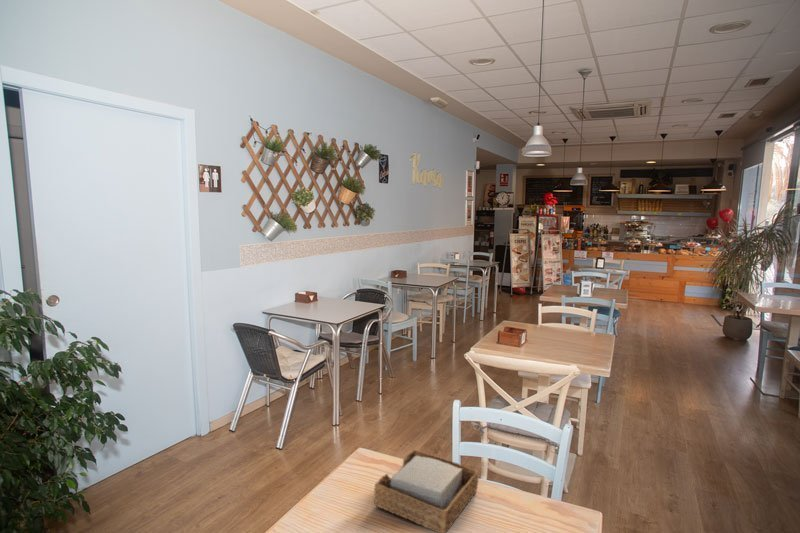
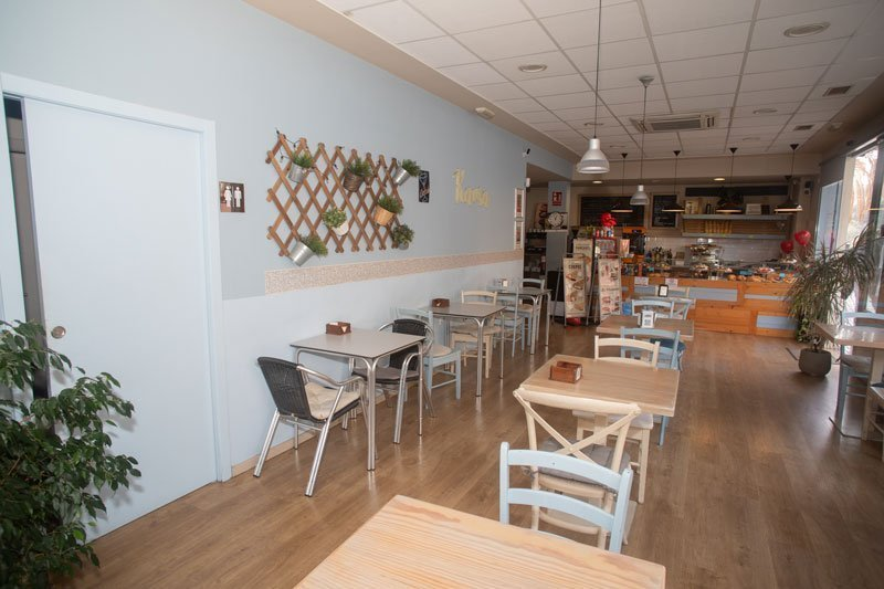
- napkin holder [373,449,479,533]
